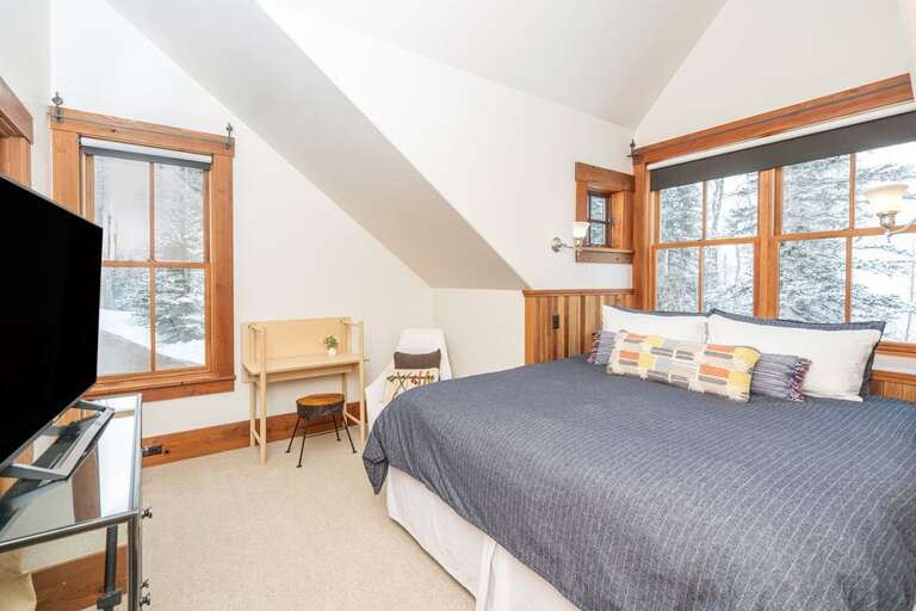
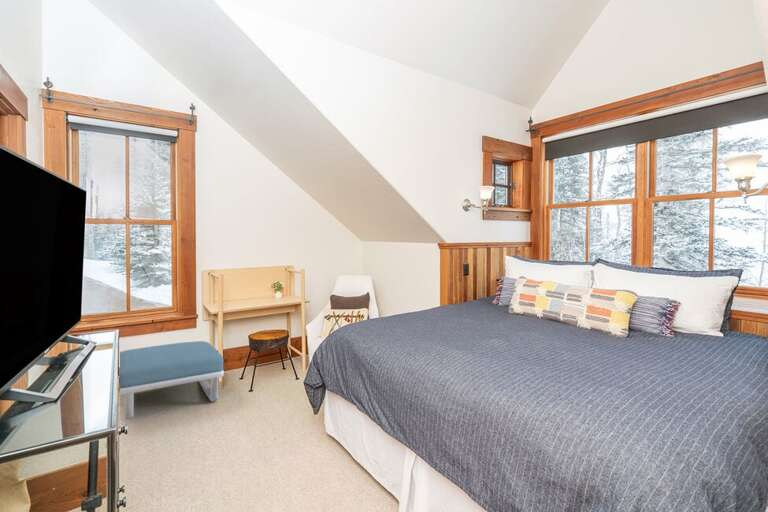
+ footstool [118,340,225,421]
